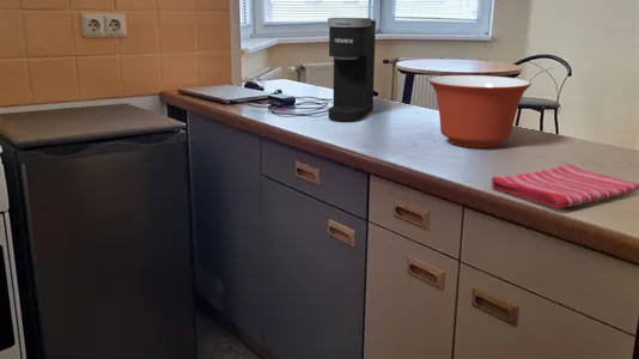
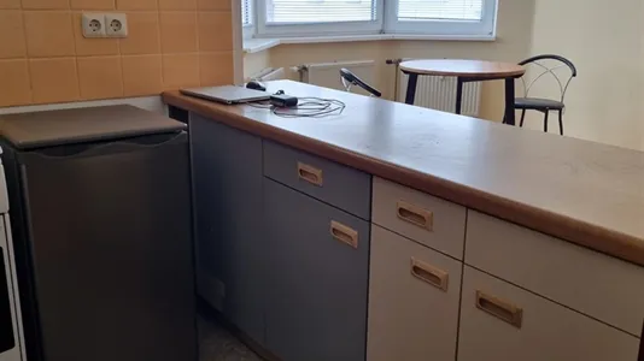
- mixing bowl [427,74,532,150]
- dish towel [491,163,639,211]
- coffee maker [327,17,377,122]
